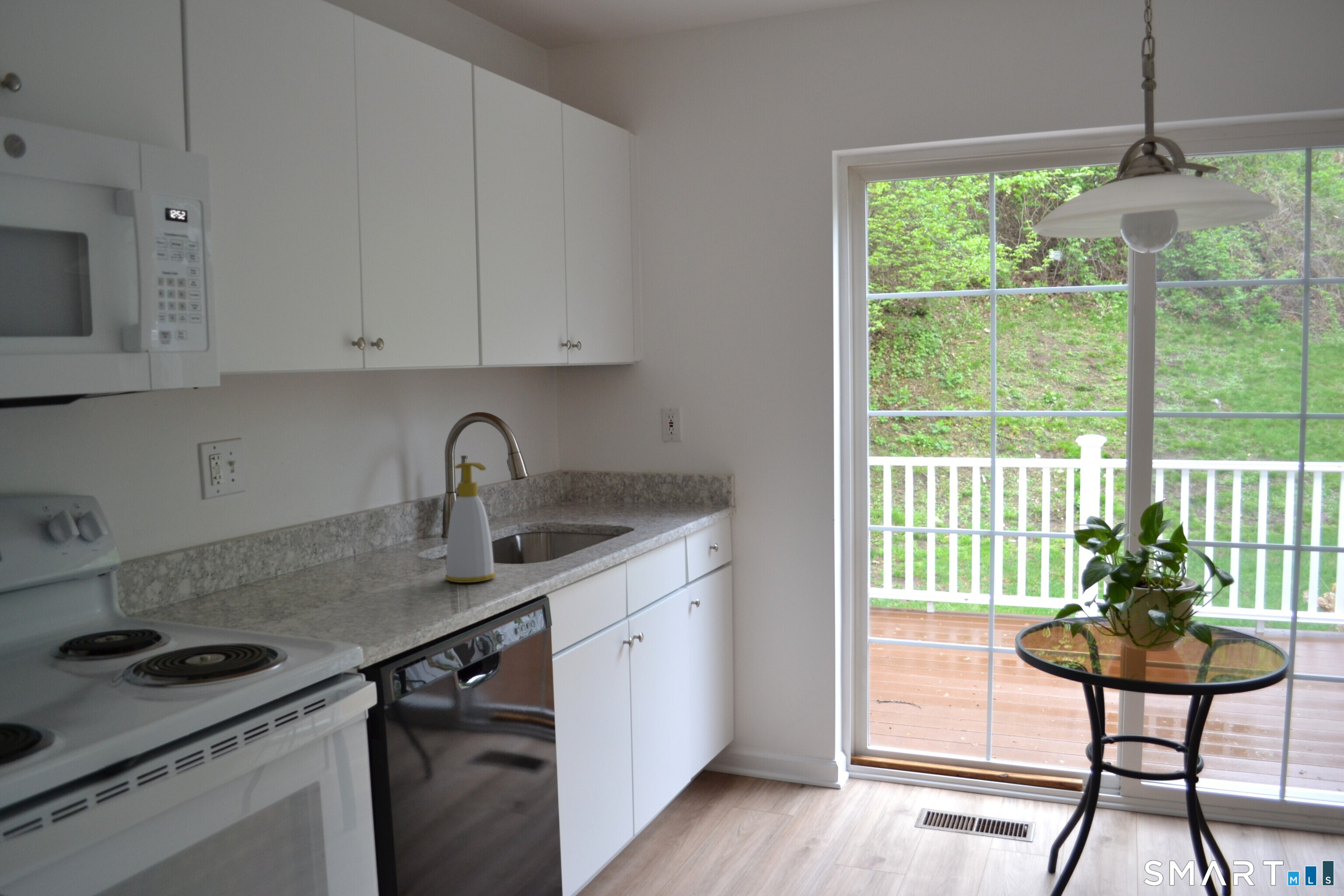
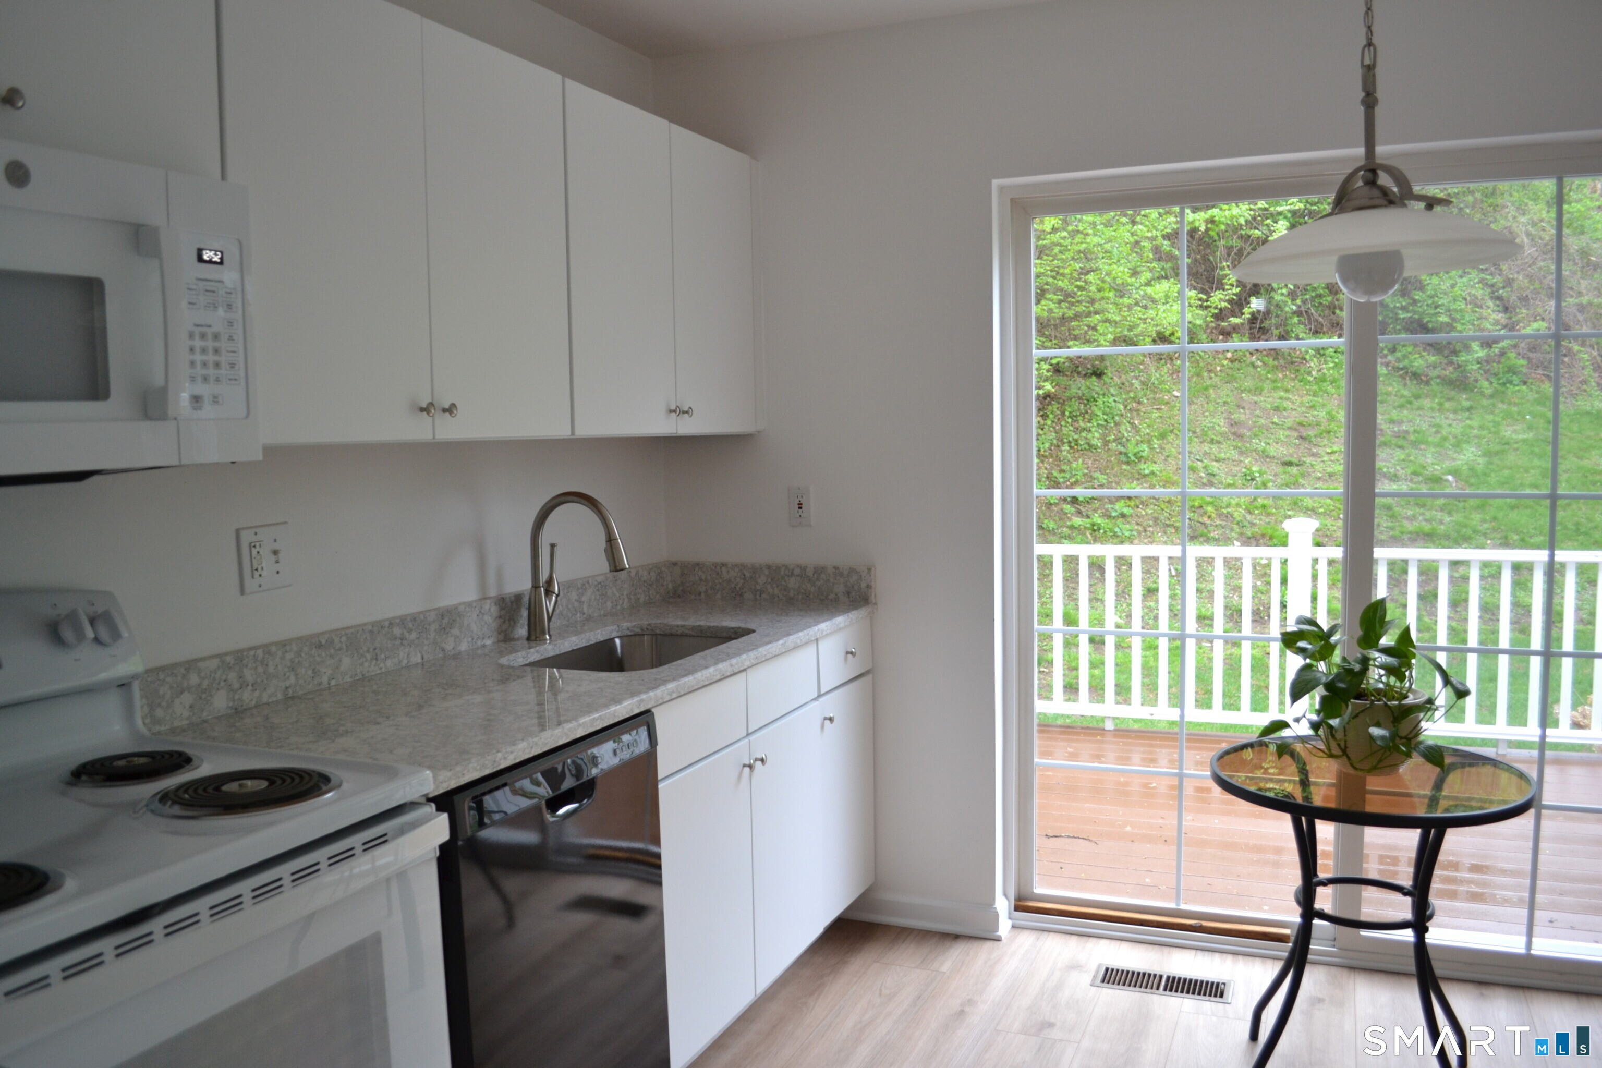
- soap bottle [444,462,496,583]
